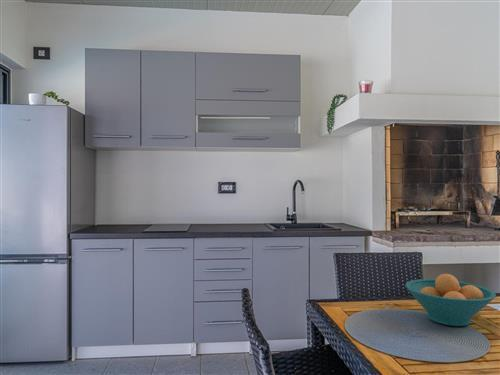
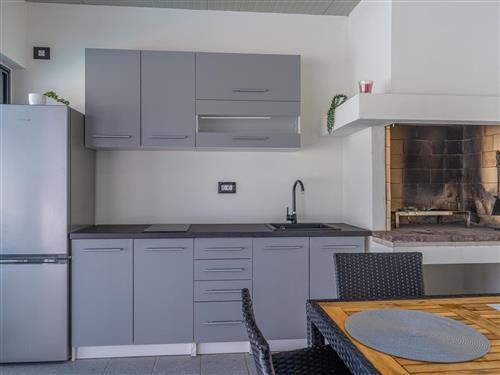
- fruit bowl [405,273,497,327]
